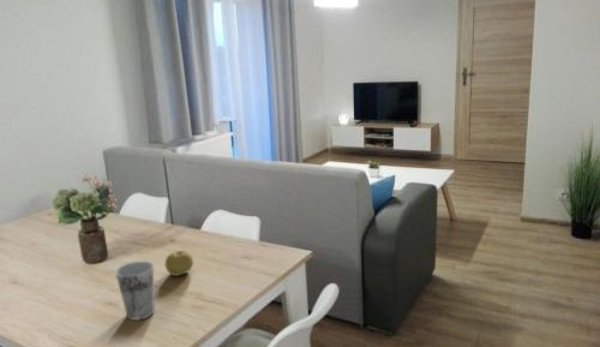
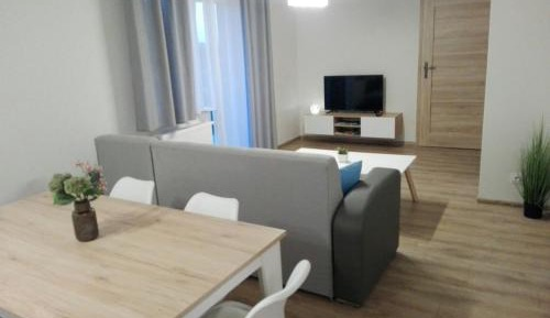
- cup [114,261,156,322]
- fruit [164,250,194,277]
